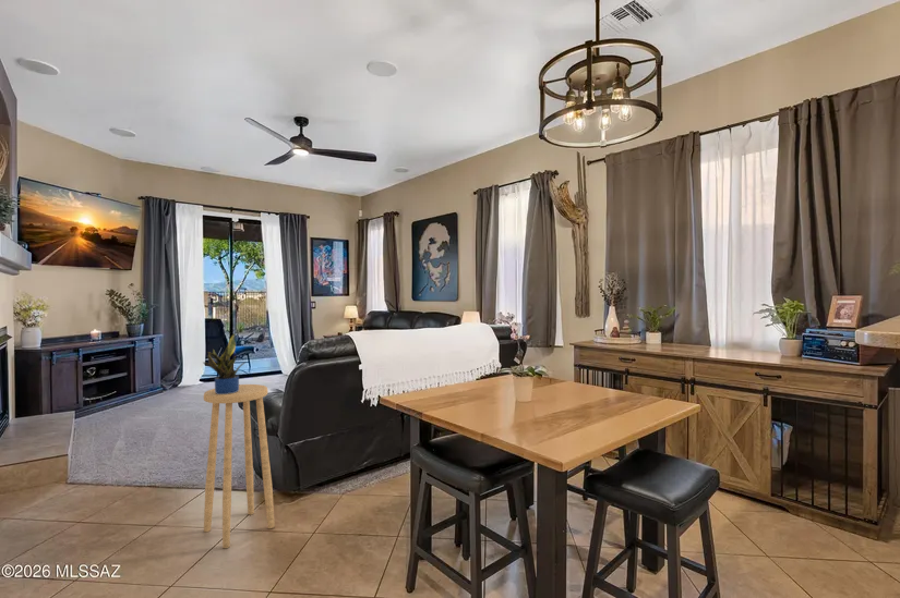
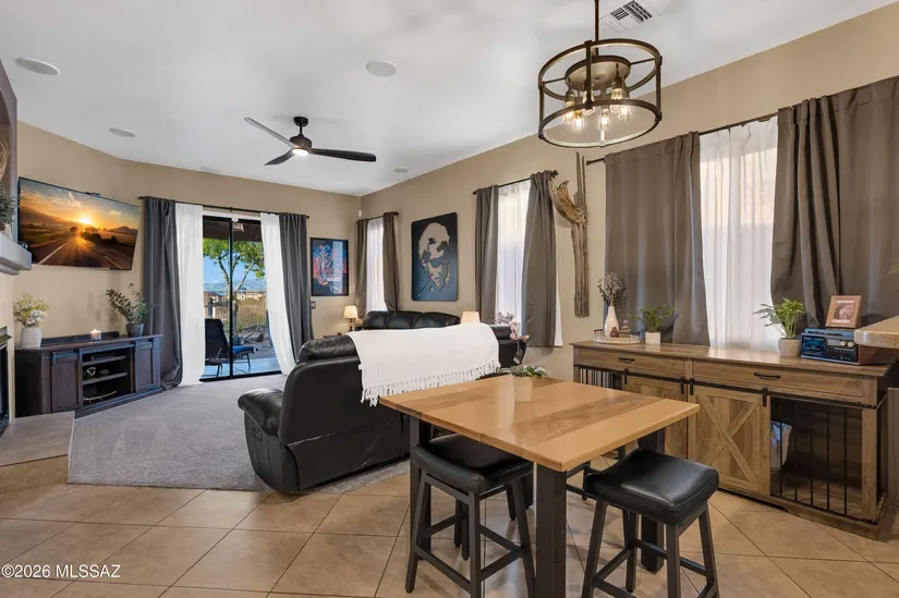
- potted plant [202,332,247,394]
- stool [203,383,276,549]
